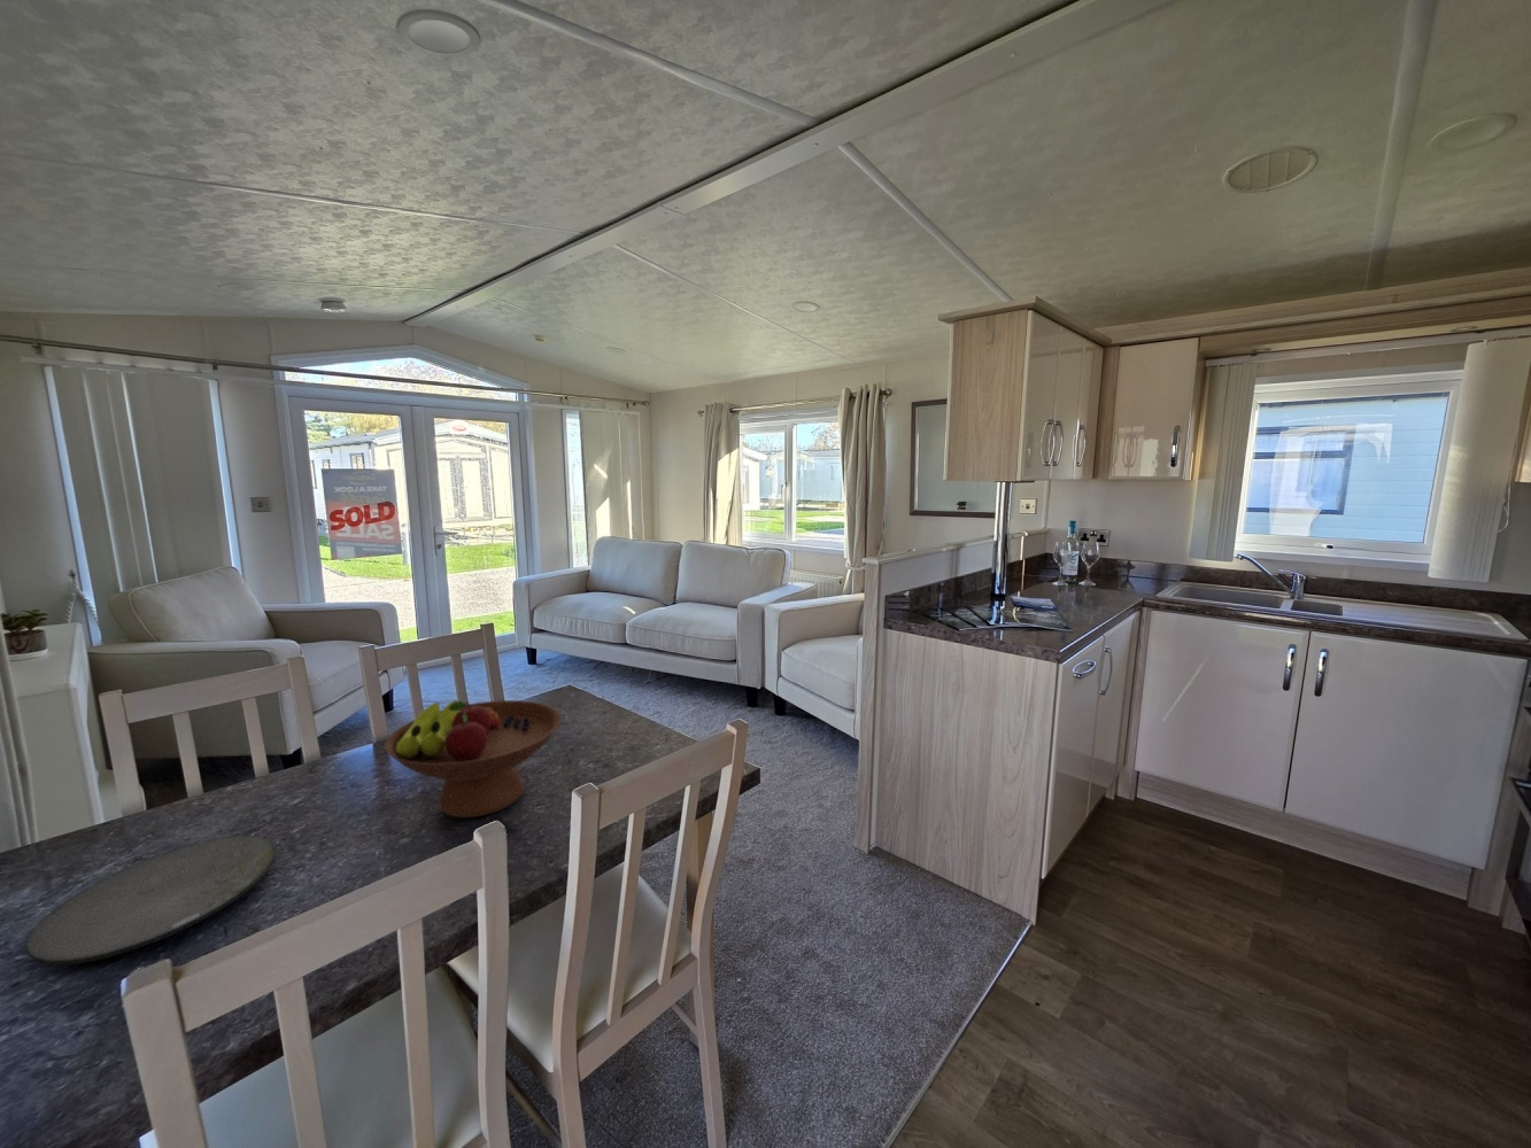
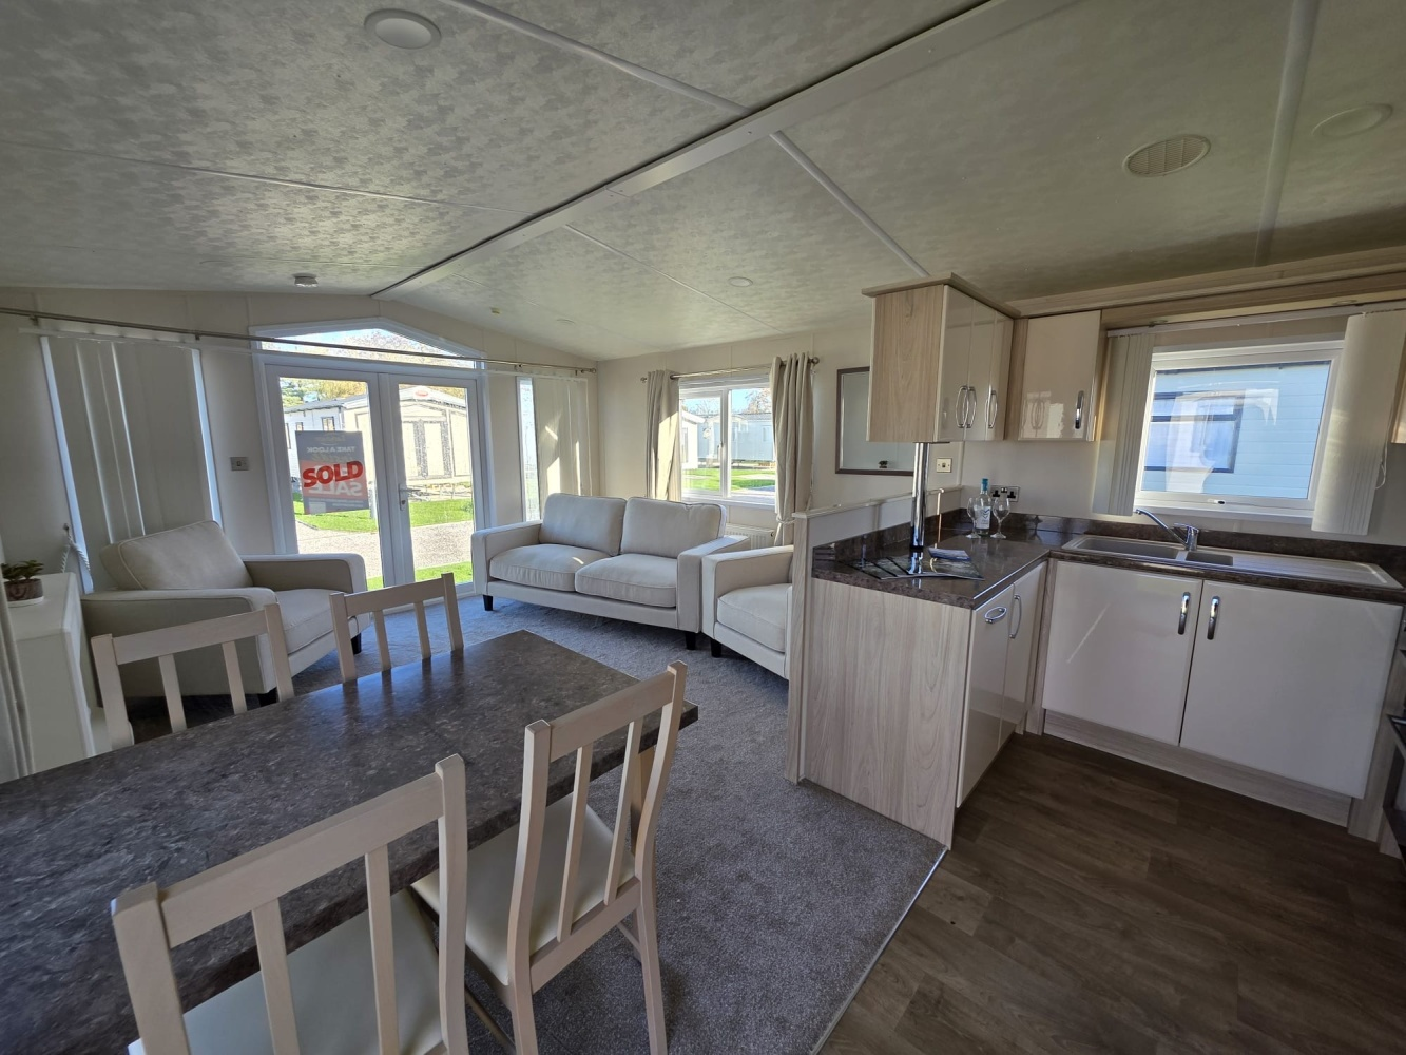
- fruit bowl [384,699,562,819]
- plate [24,834,276,967]
